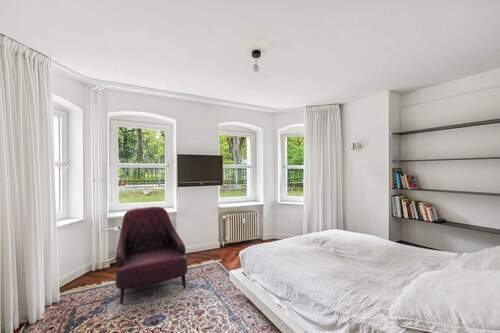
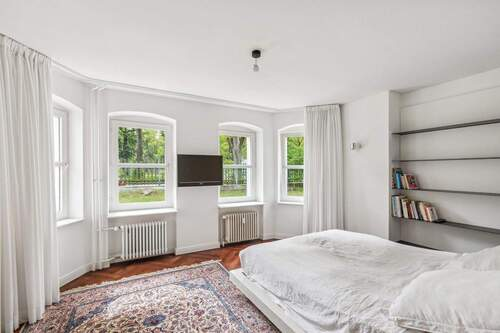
- armchair [115,206,189,305]
